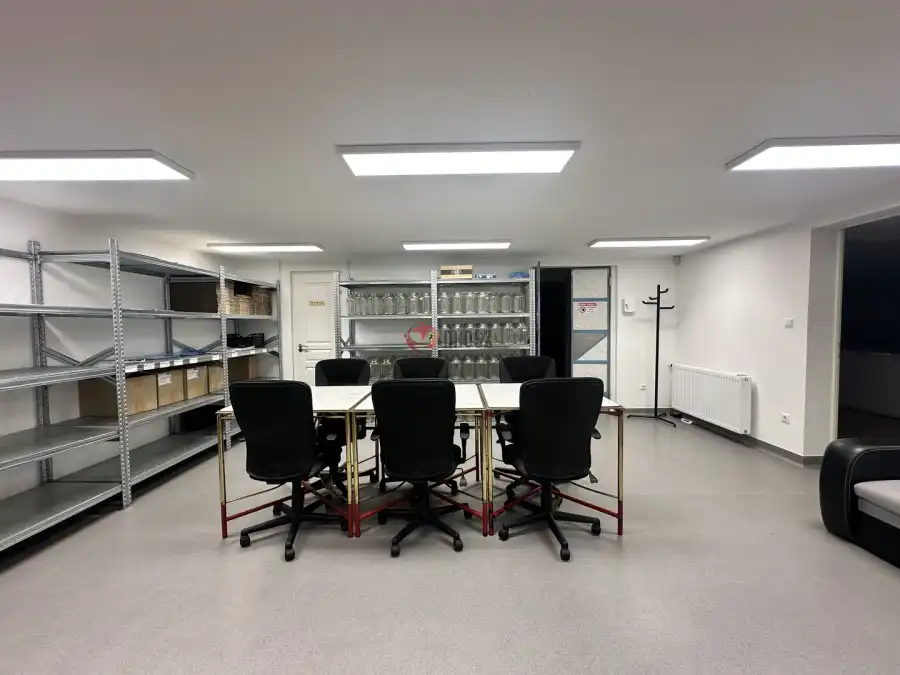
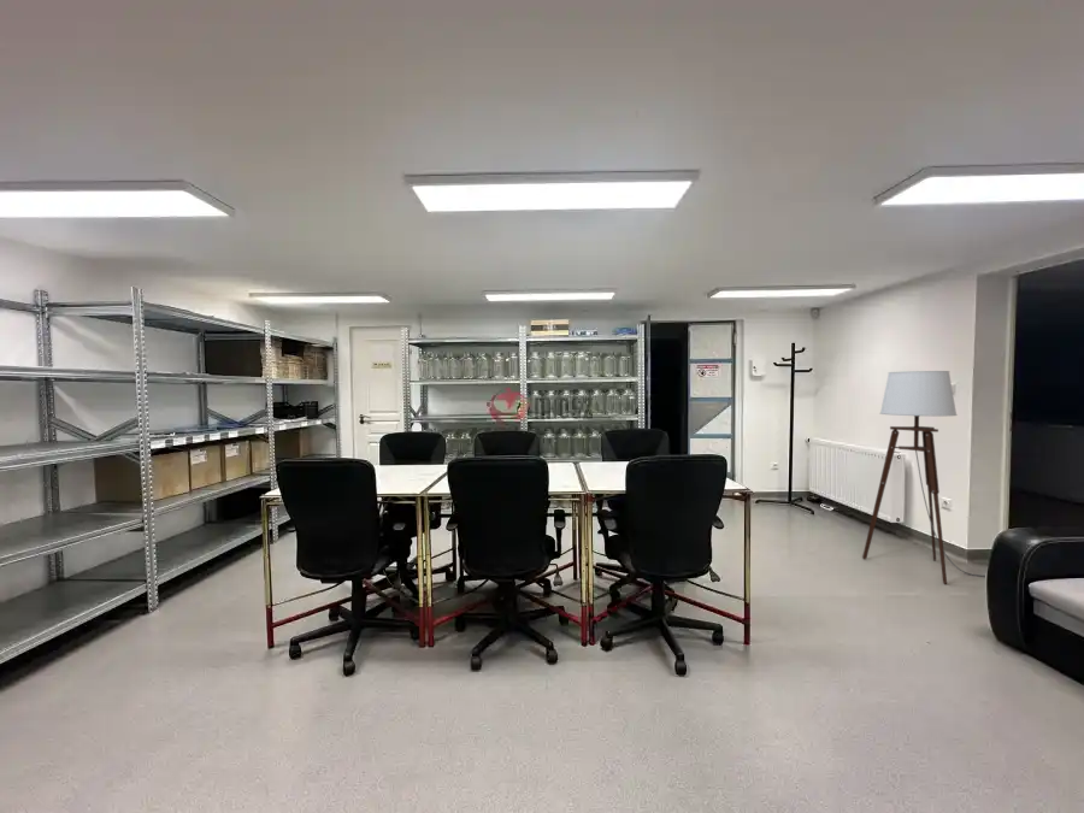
+ floor lamp [861,370,984,585]
